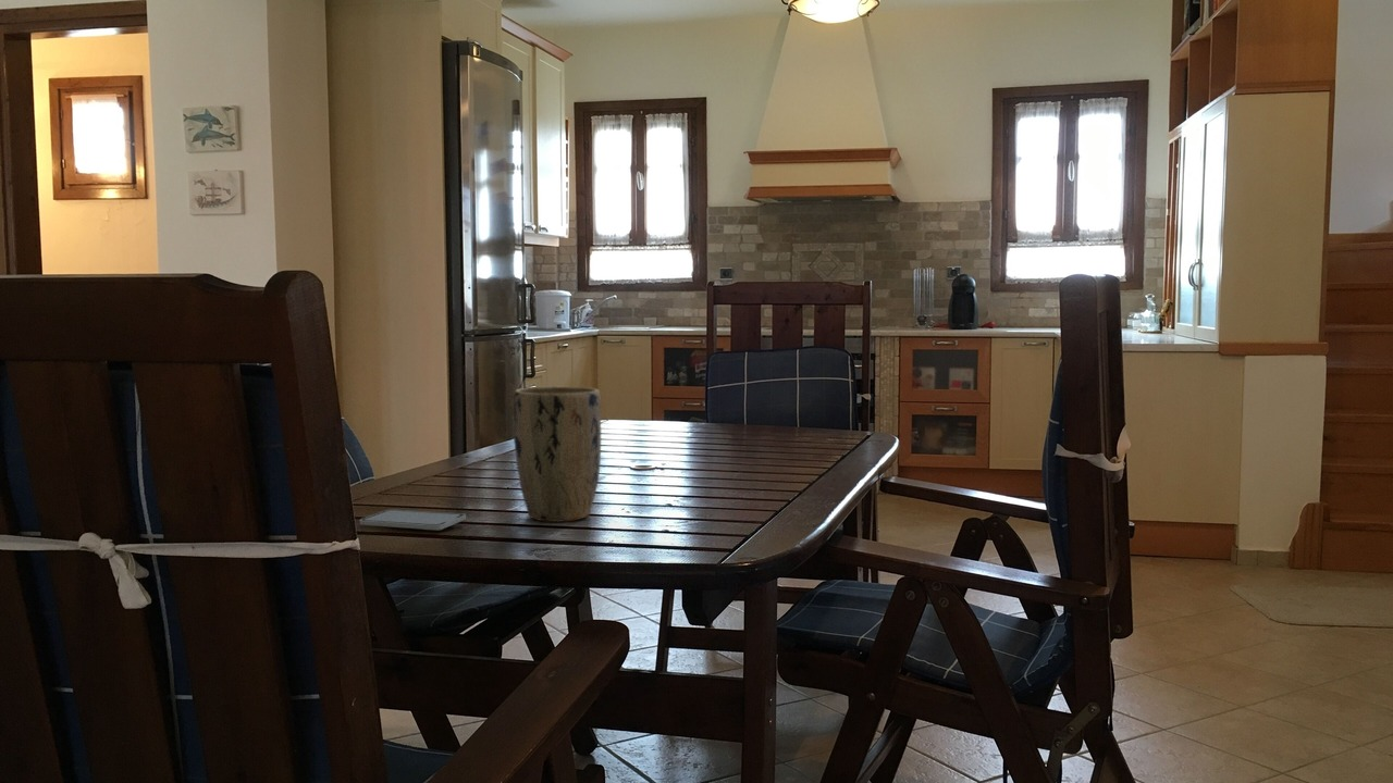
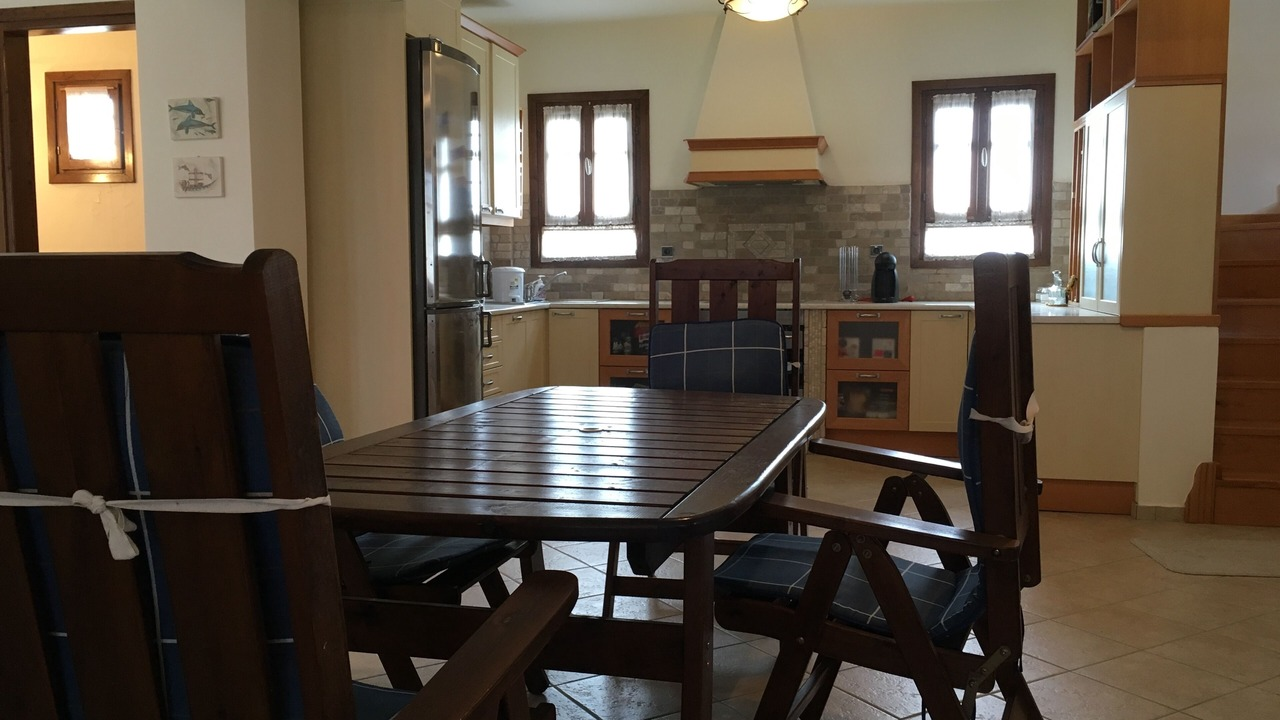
- smartphone [359,508,467,532]
- plant pot [513,385,602,523]
